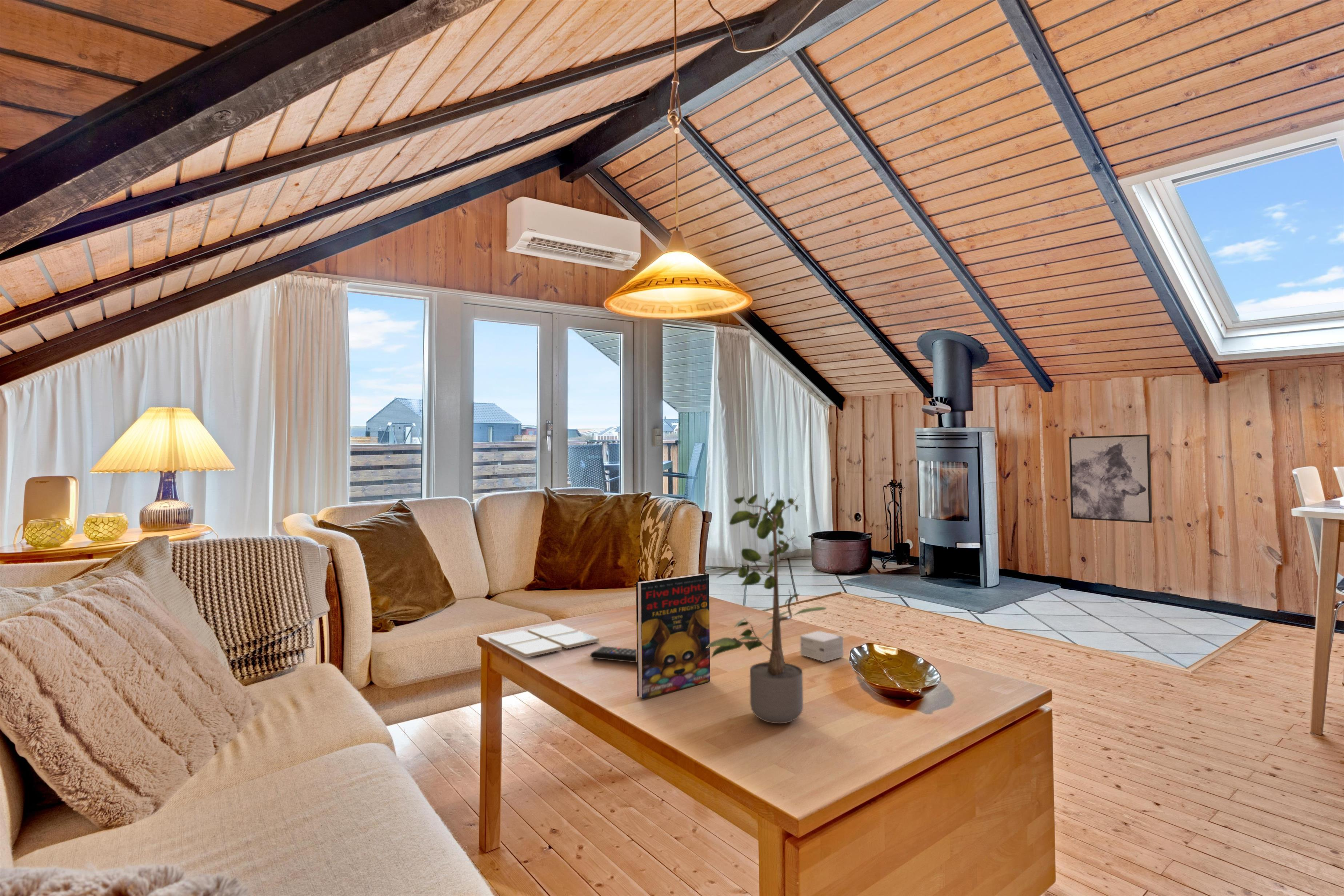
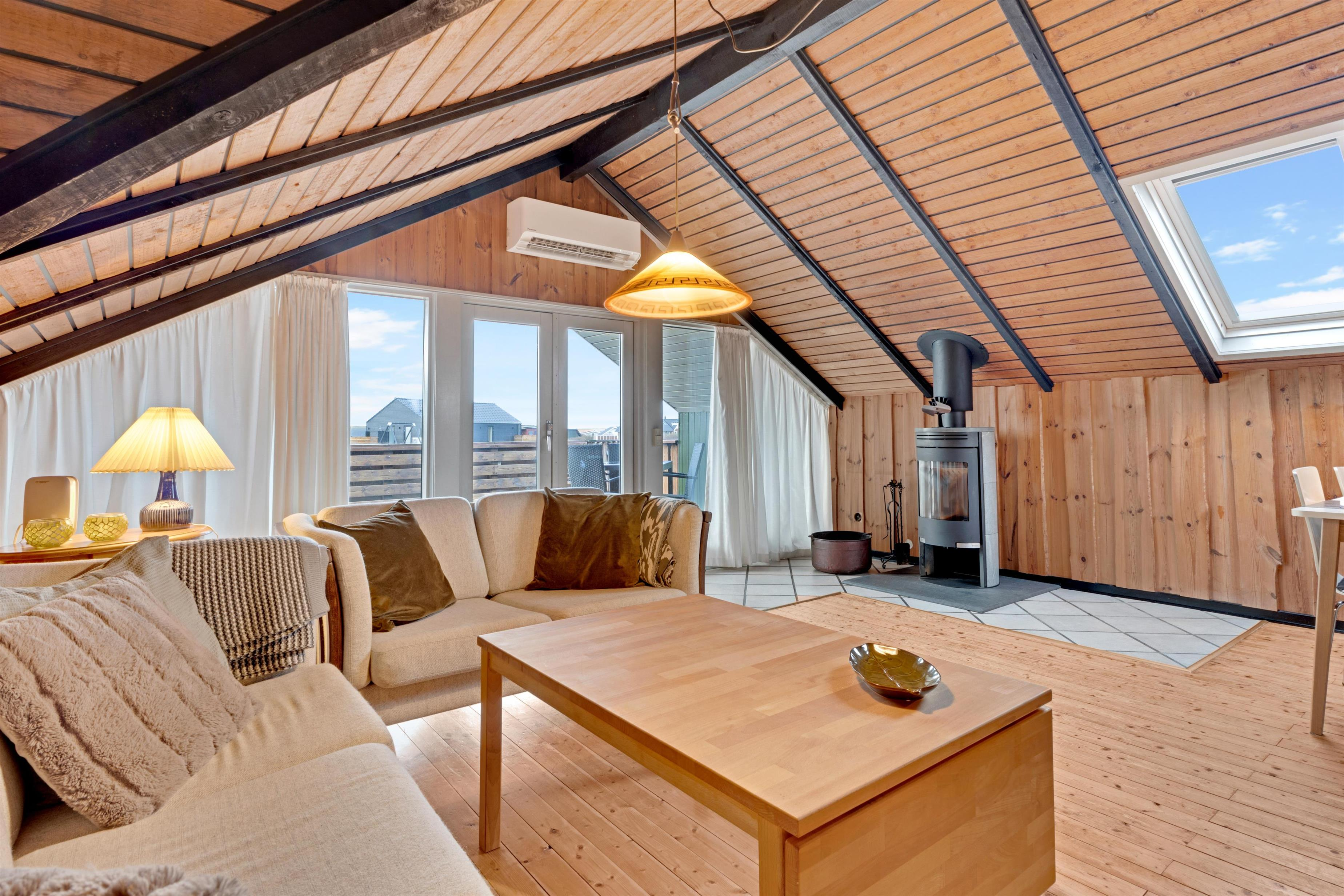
- book [636,573,711,700]
- potted plant [706,487,827,724]
- wall art [1069,434,1153,523]
- drink coaster [488,623,600,658]
- small box [800,631,844,663]
- remote control [590,646,637,663]
